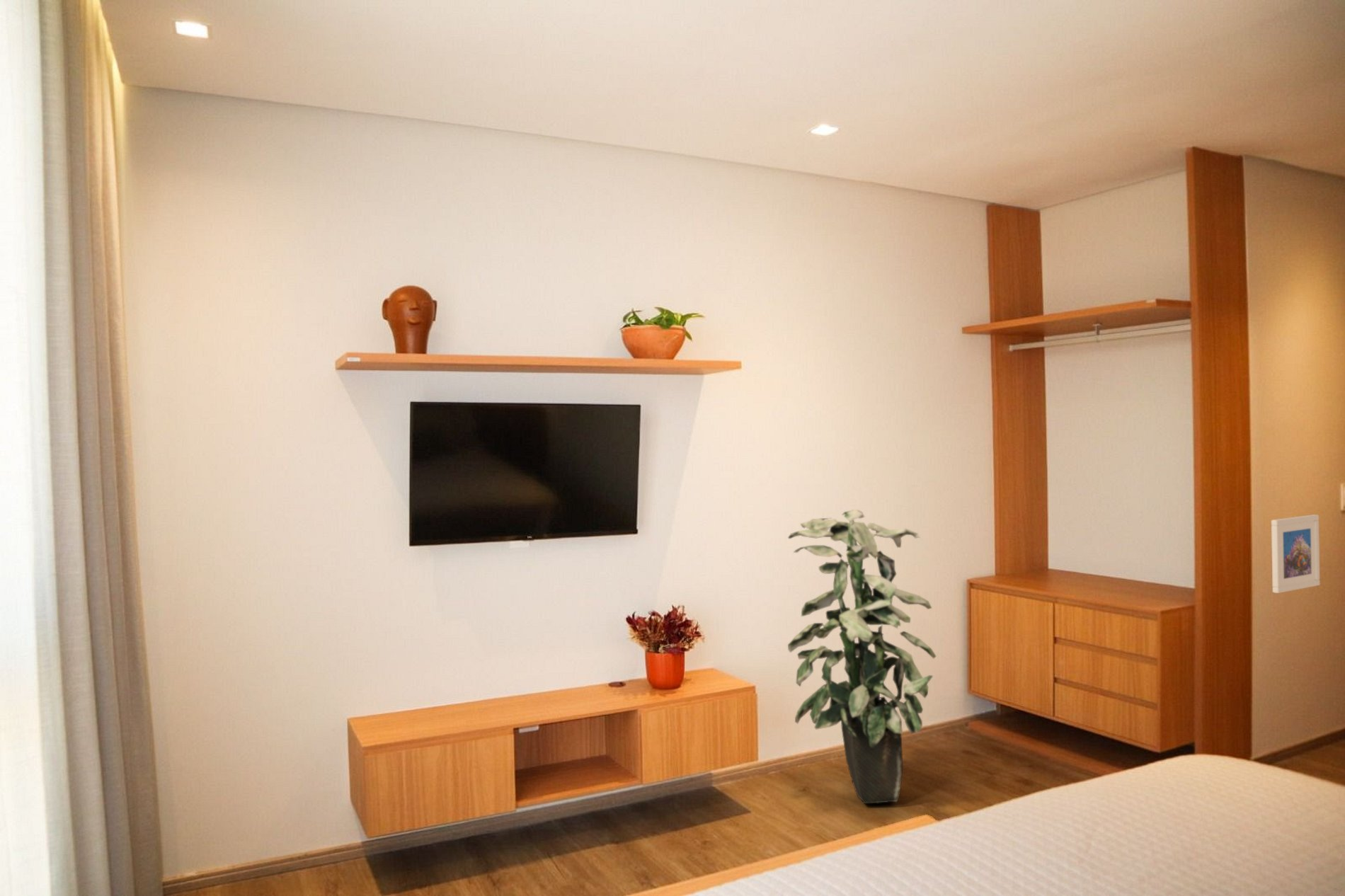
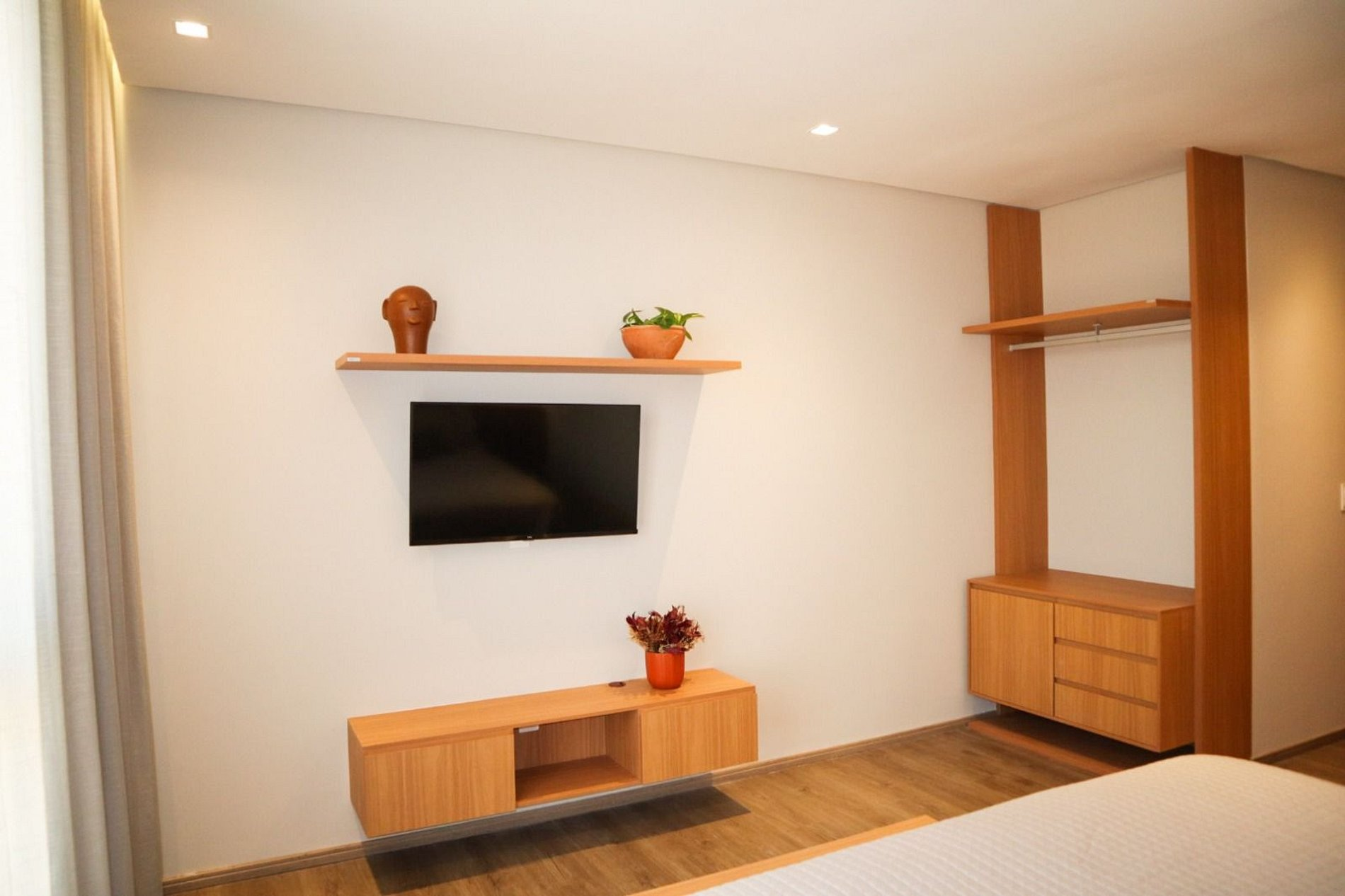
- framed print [1271,514,1321,594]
- indoor plant [787,509,937,804]
